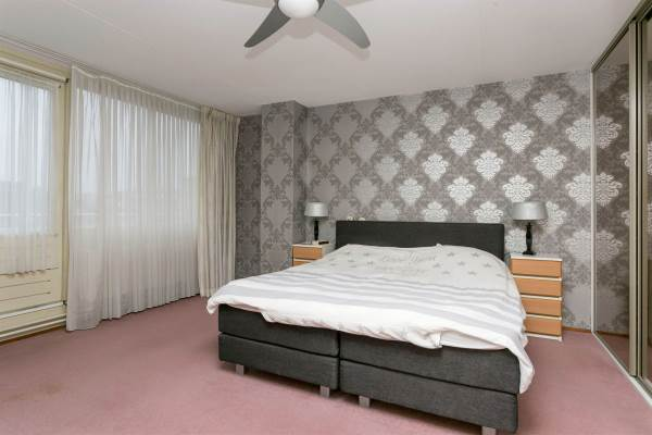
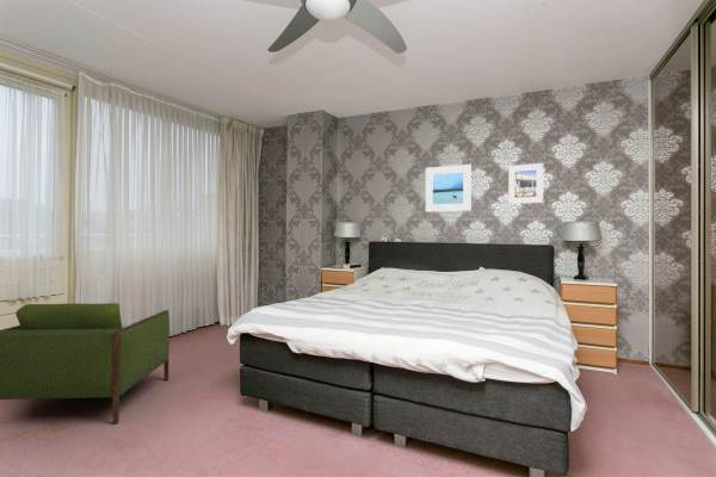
+ armchair [0,302,171,425]
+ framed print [425,163,473,213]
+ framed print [507,162,544,205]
